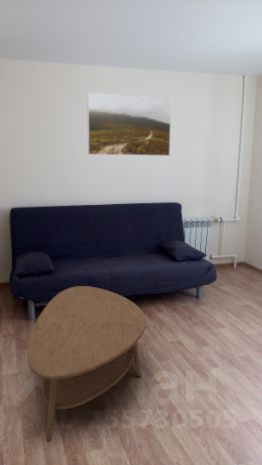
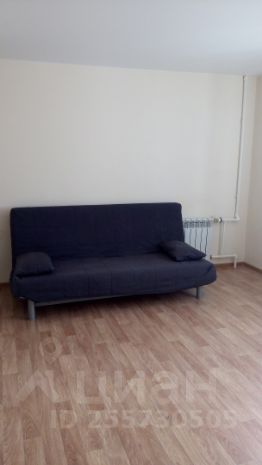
- coffee table [26,285,147,443]
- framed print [86,92,172,157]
